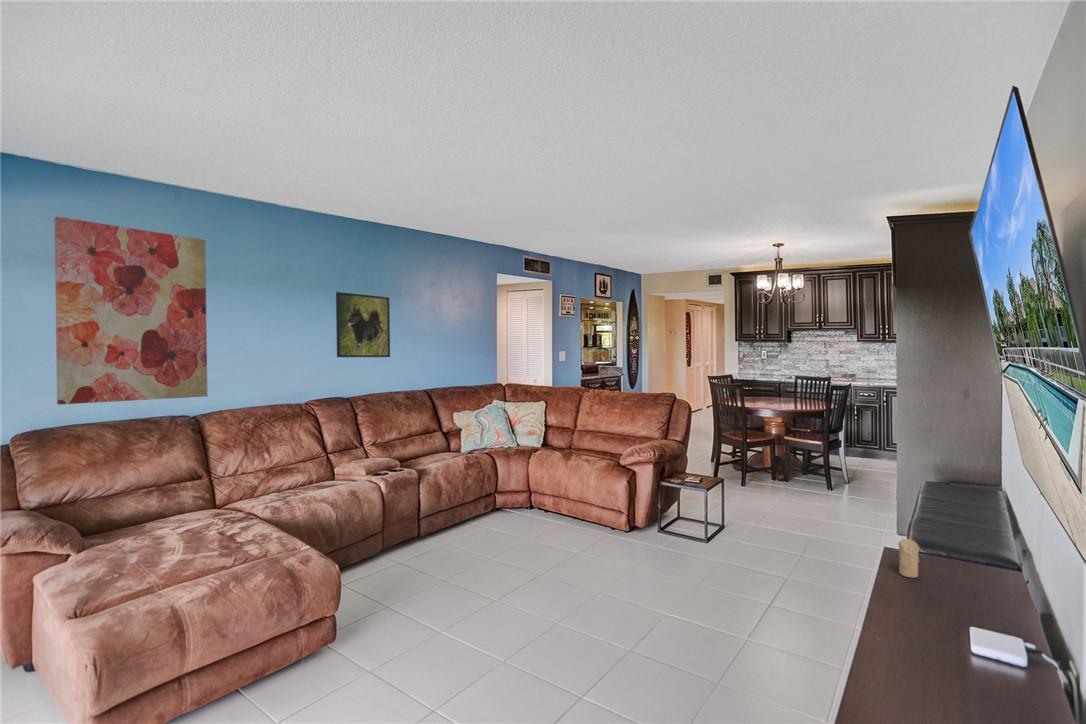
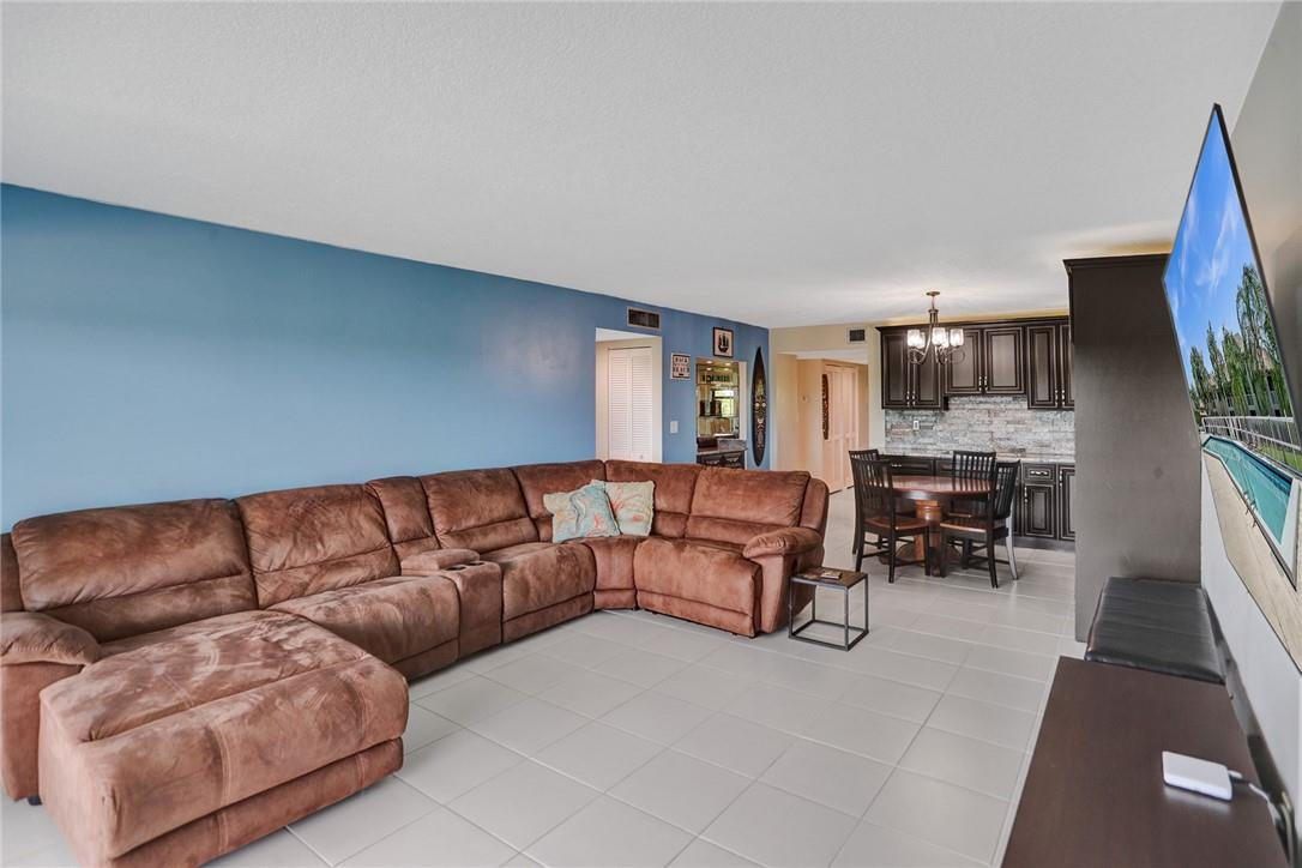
- candle [897,538,920,579]
- wall art [53,216,209,406]
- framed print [335,291,391,358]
